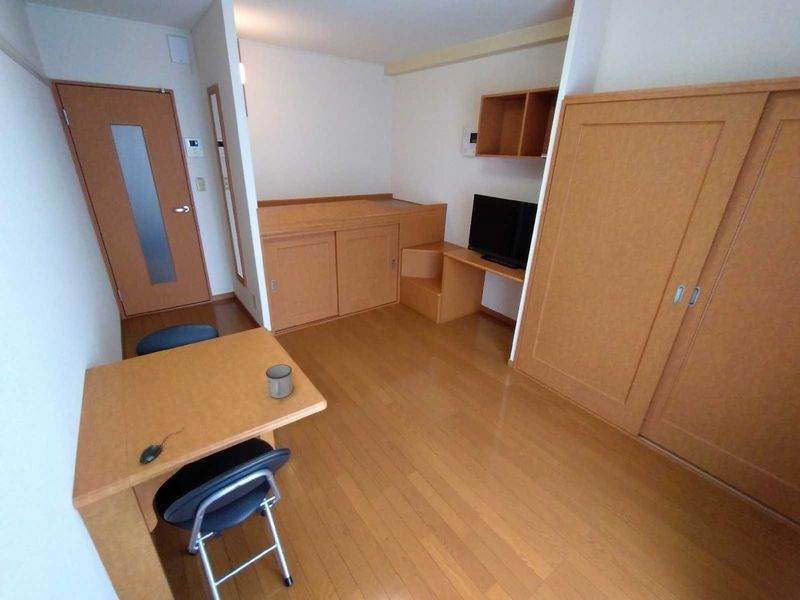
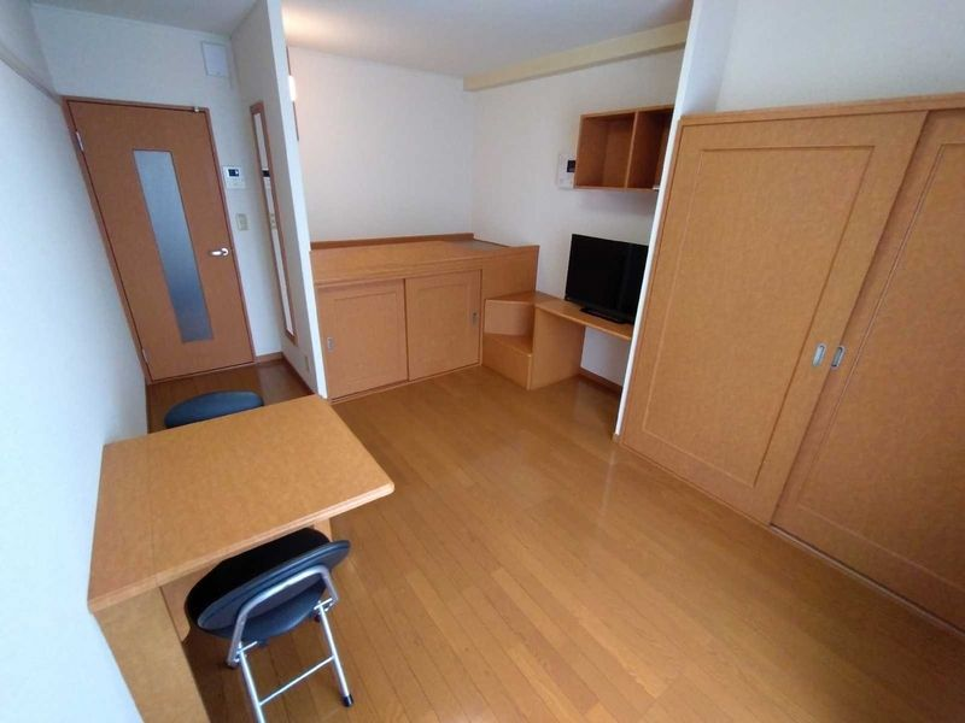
- mouse [139,428,184,465]
- mug [265,364,293,399]
